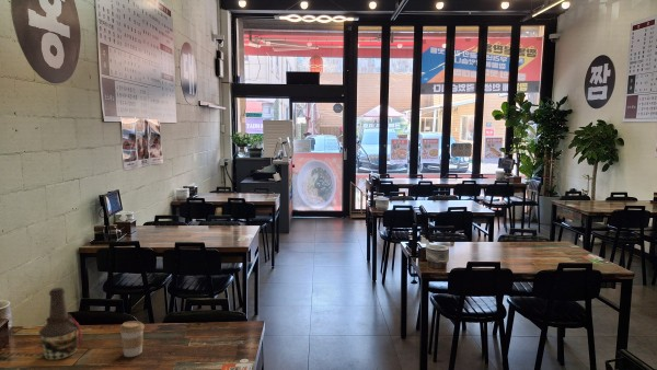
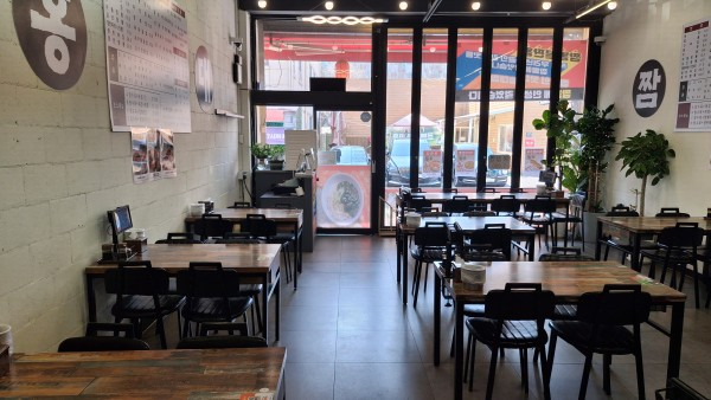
- coffee cup [118,320,146,358]
- bottle [37,287,83,361]
